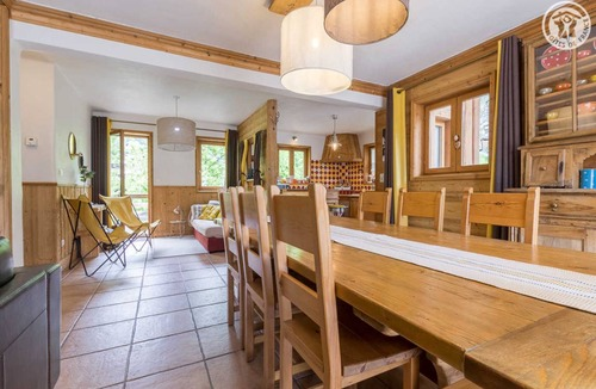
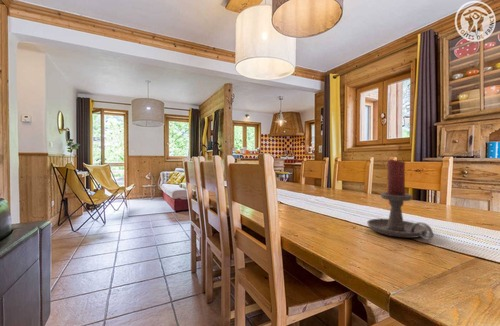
+ candle holder [366,159,434,241]
